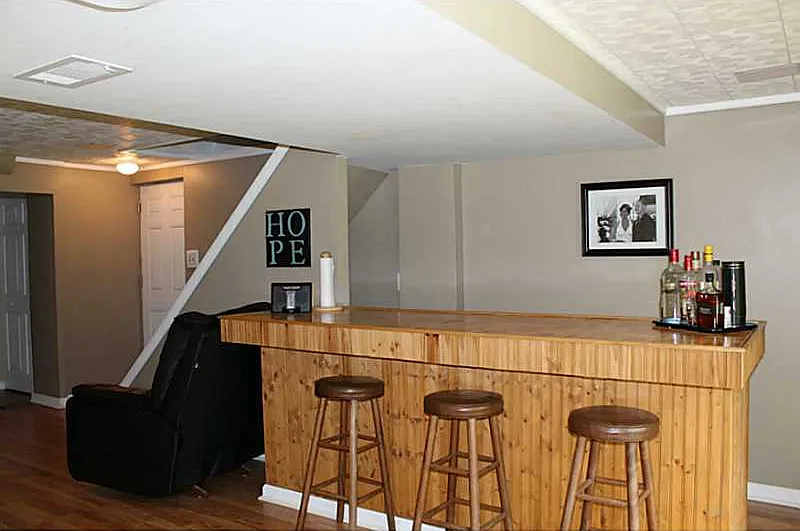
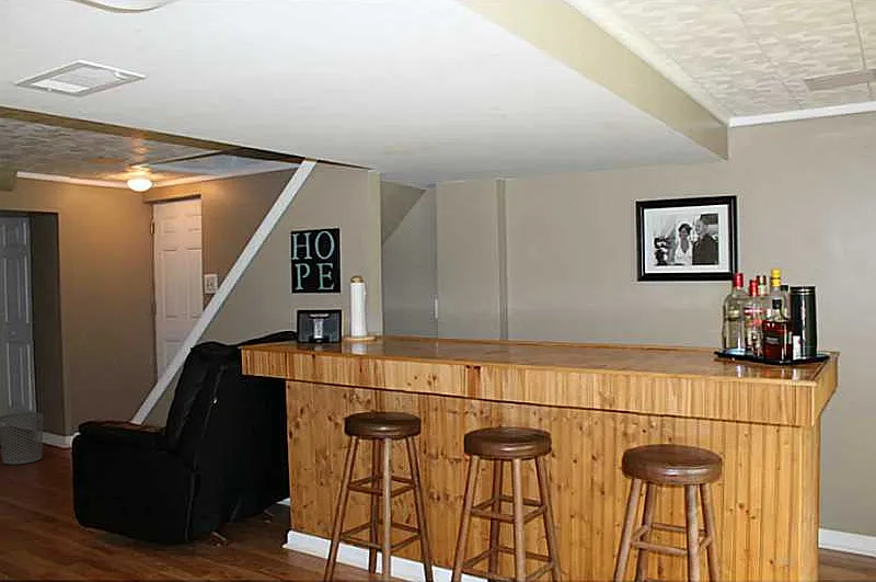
+ waste bin [0,411,44,466]
